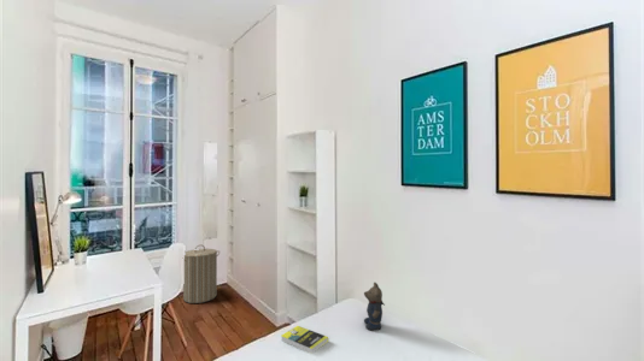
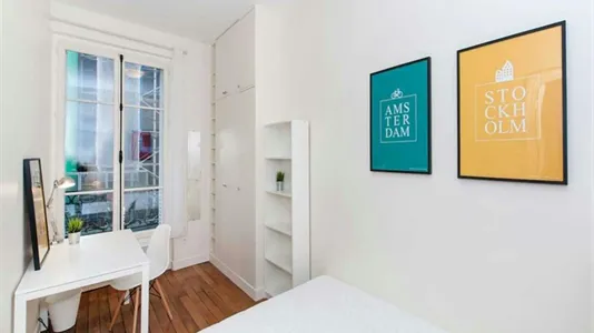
- laundry hamper [182,243,221,304]
- teddy bear [363,282,386,331]
- book [280,325,329,354]
